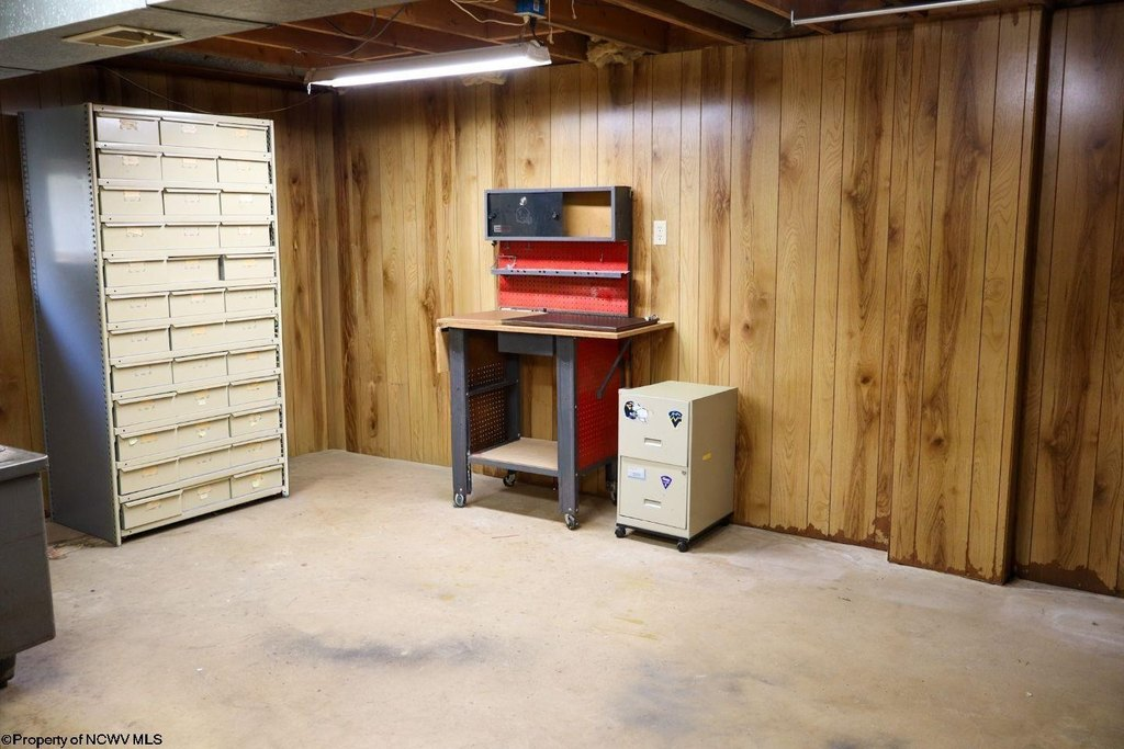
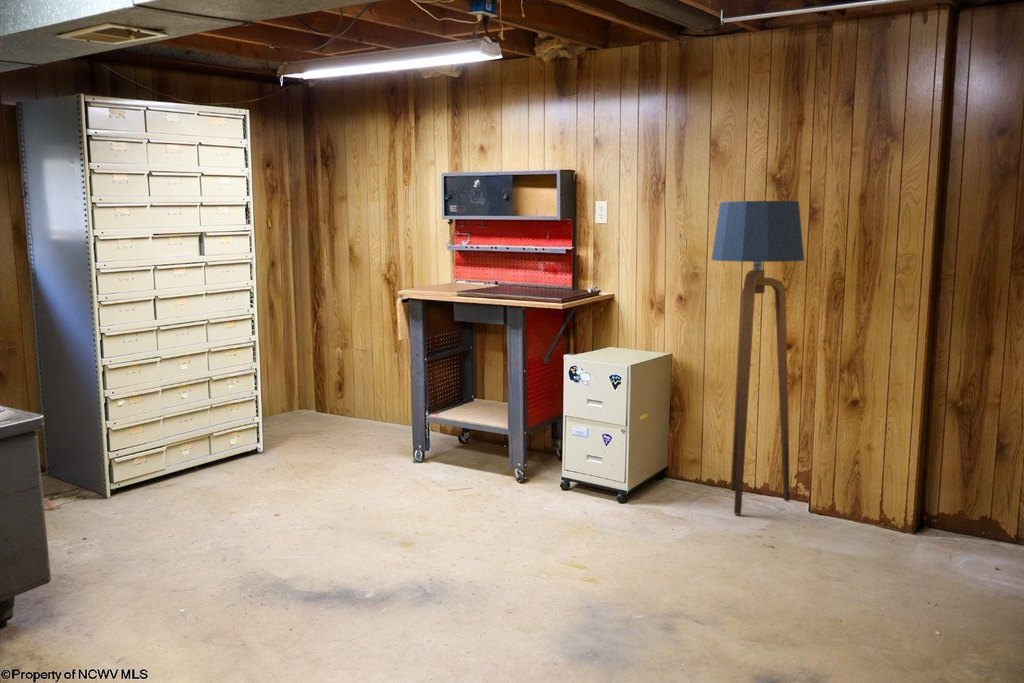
+ floor lamp [710,200,805,516]
